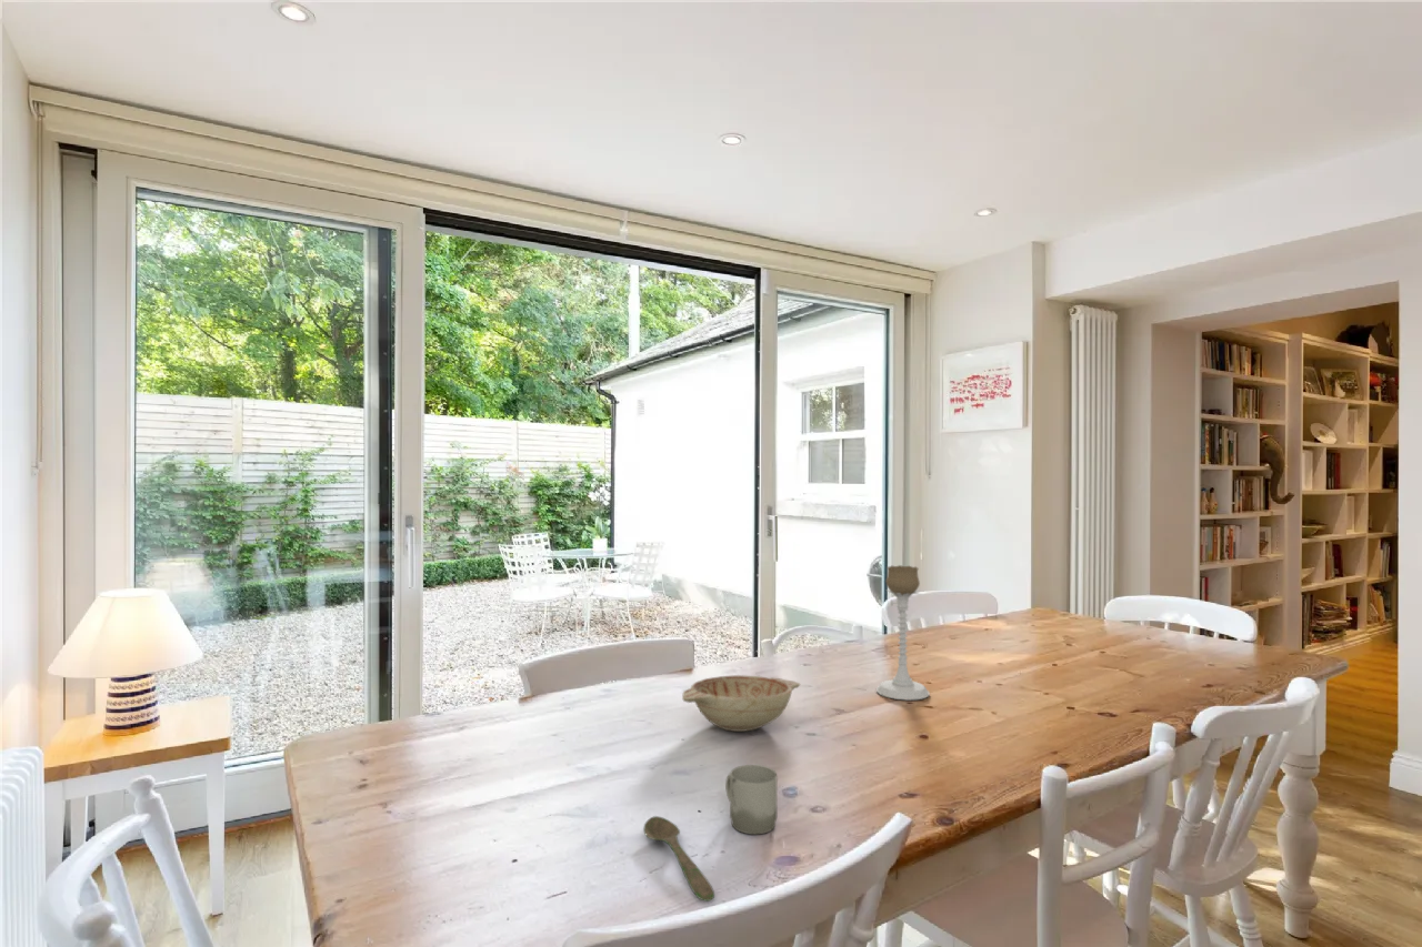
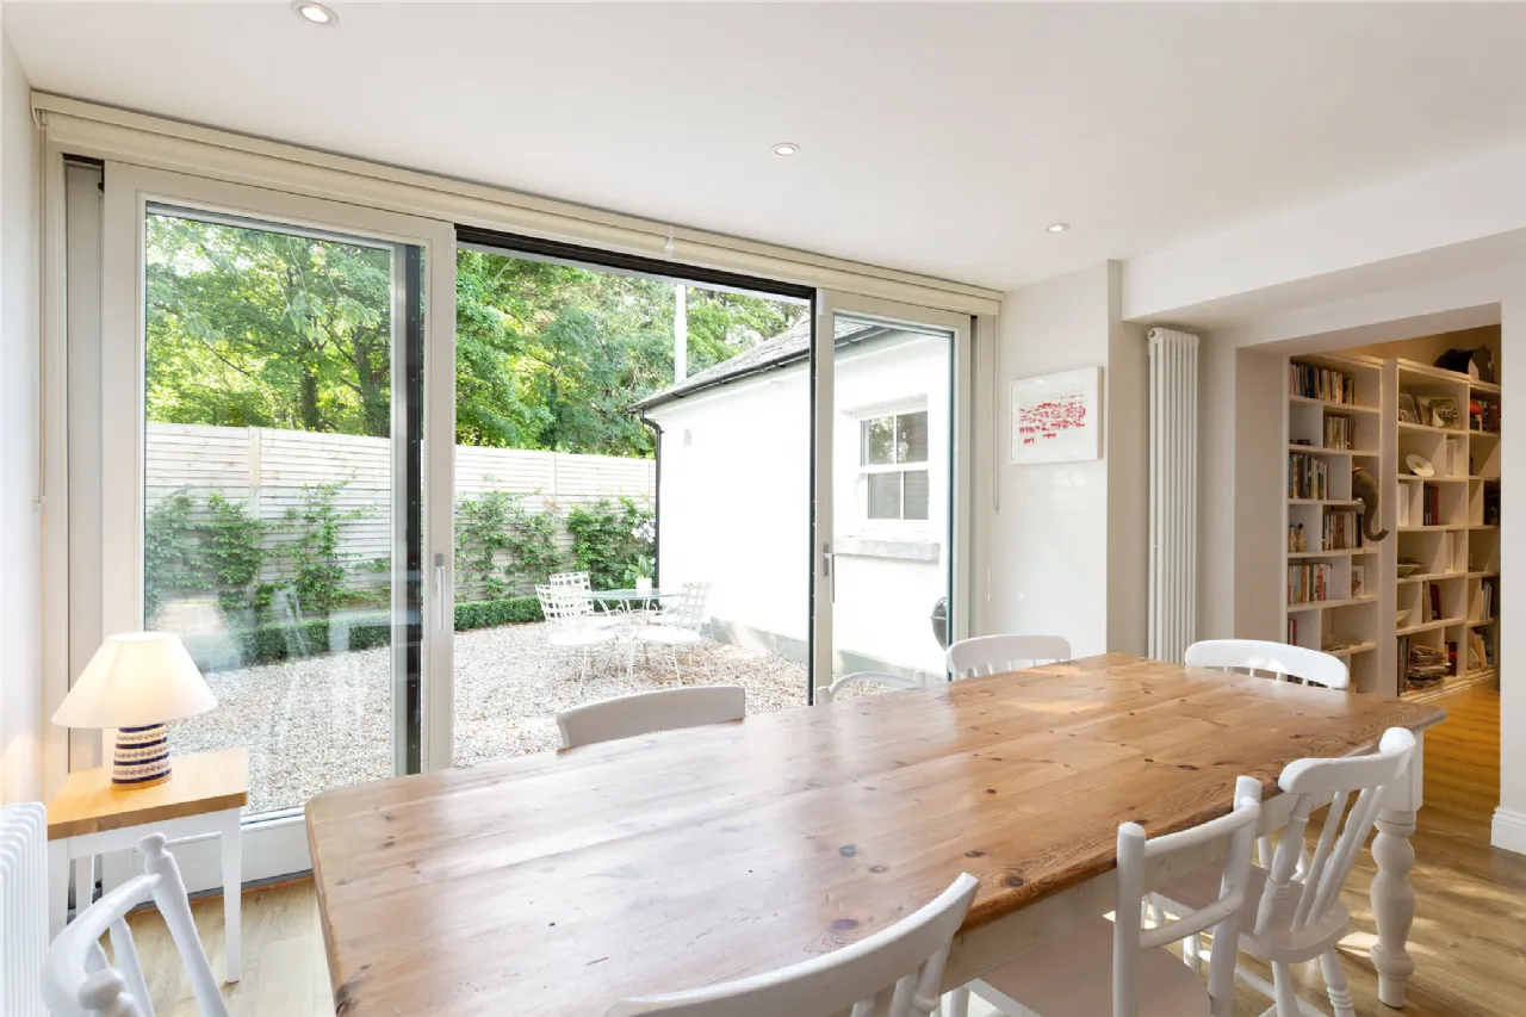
- decorative bowl [681,674,801,733]
- spoon [643,815,715,903]
- cup [724,764,778,835]
- candle holder [875,564,930,701]
